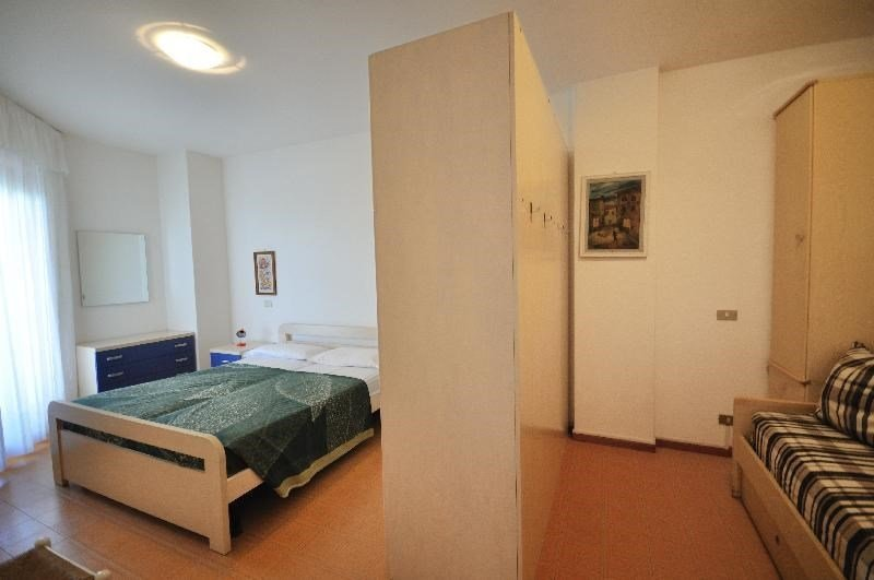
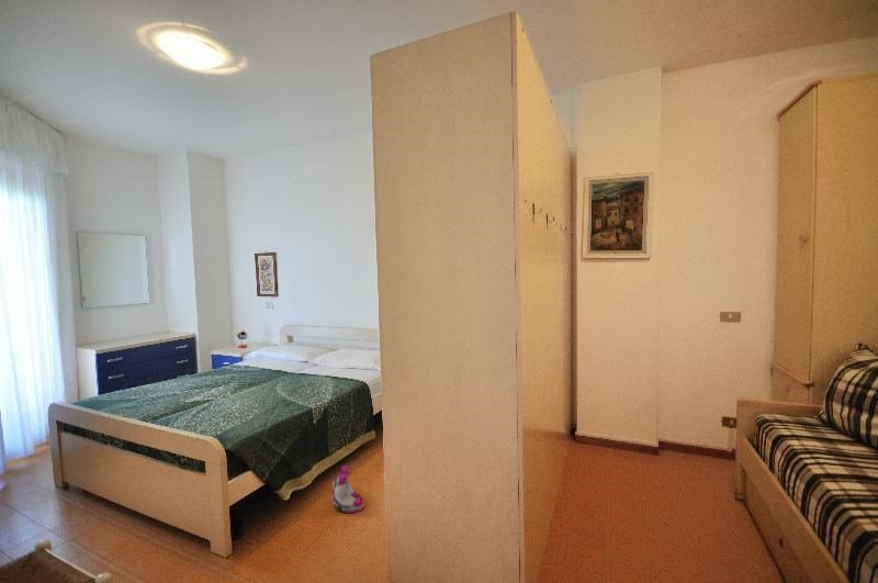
+ boots [330,464,364,514]
